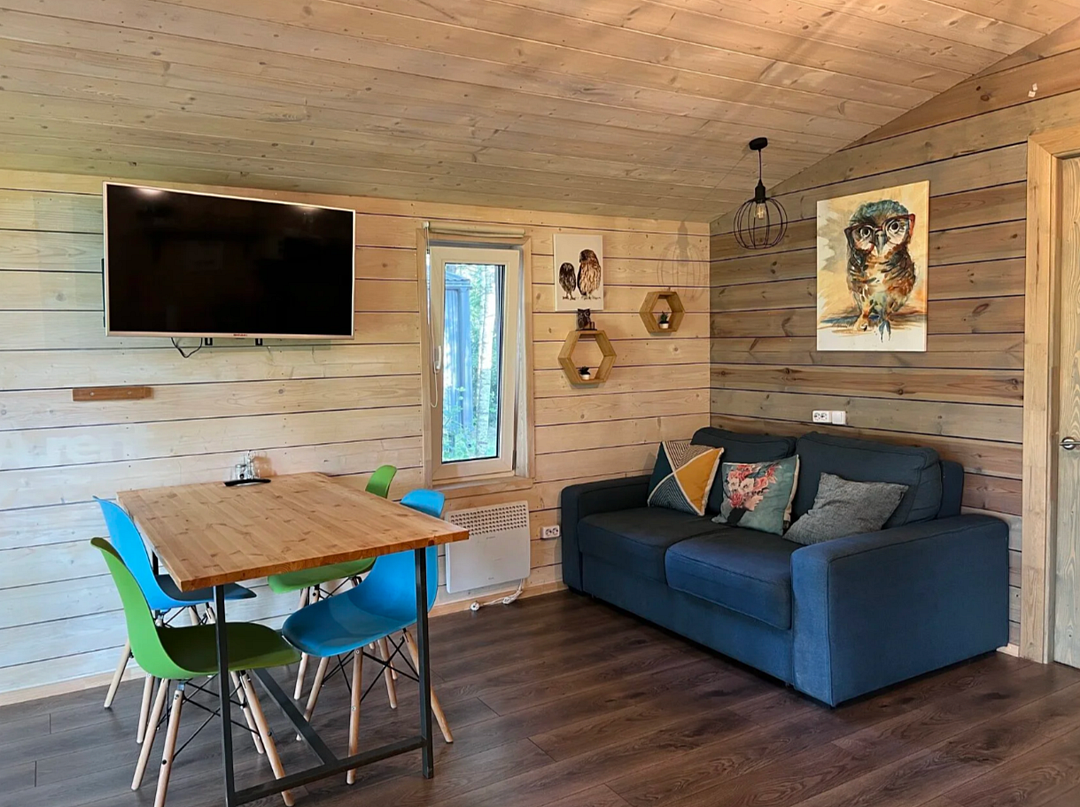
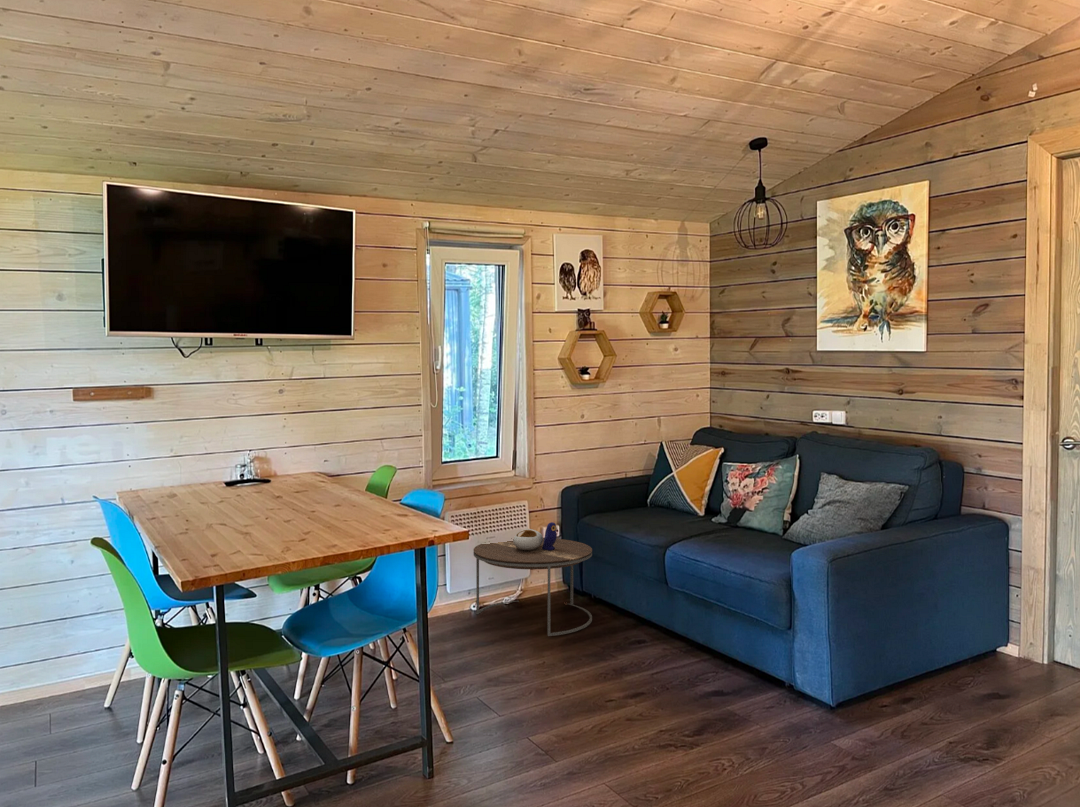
+ side table [473,521,593,637]
